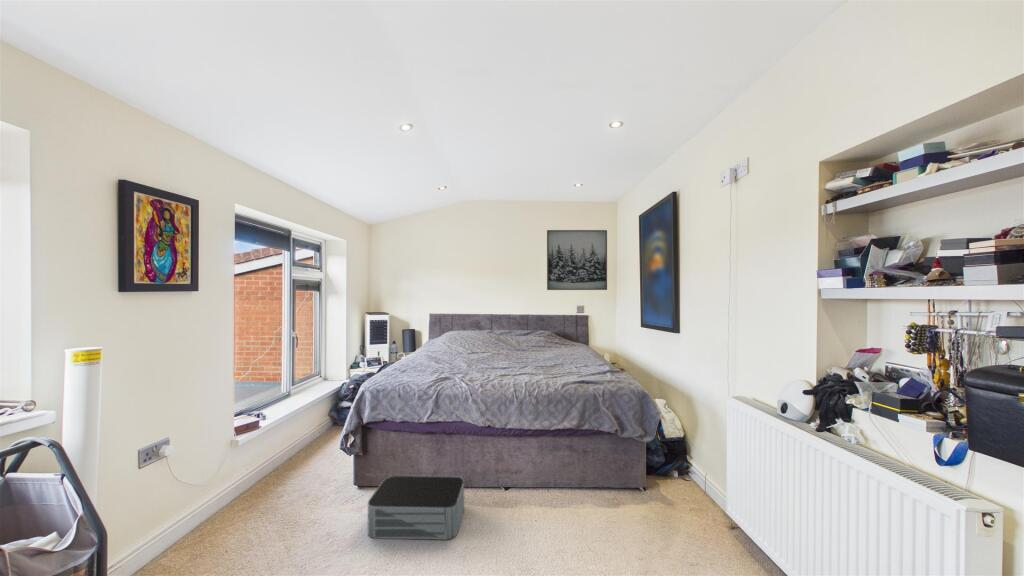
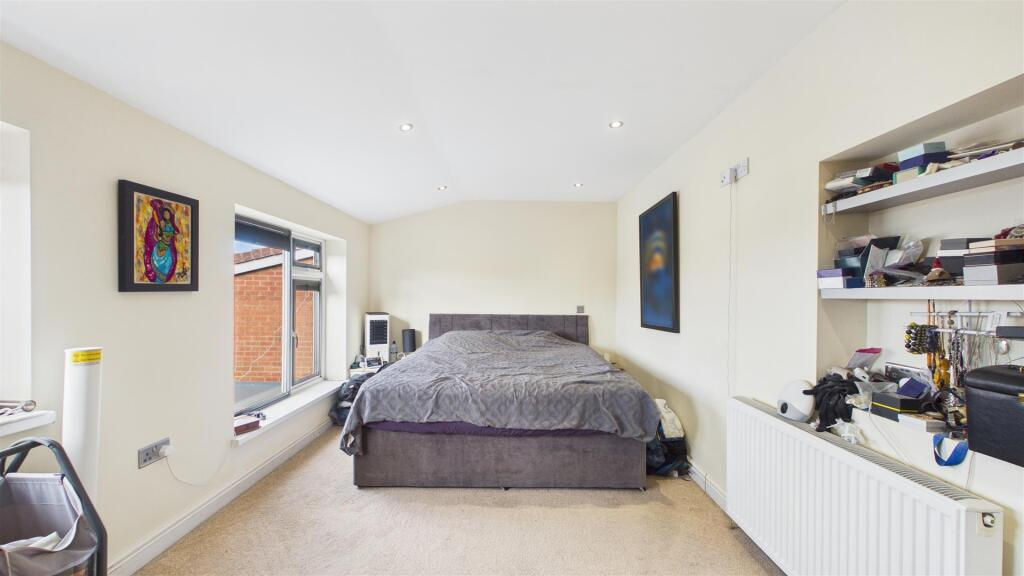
- wall art [546,229,608,291]
- storage bin [367,475,465,541]
